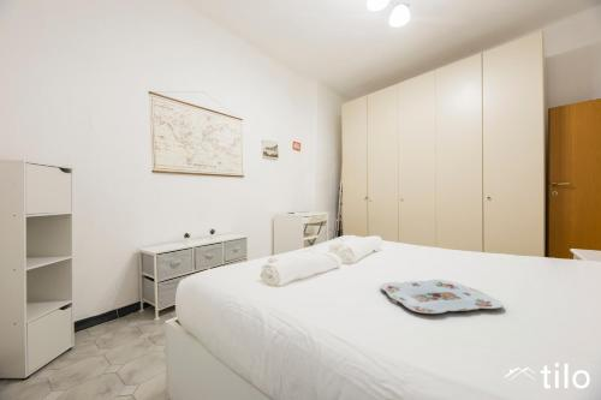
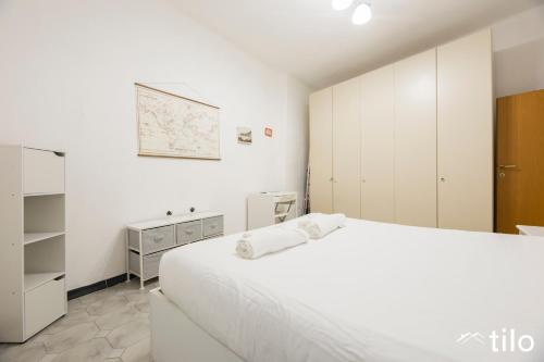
- serving tray [380,279,505,315]
